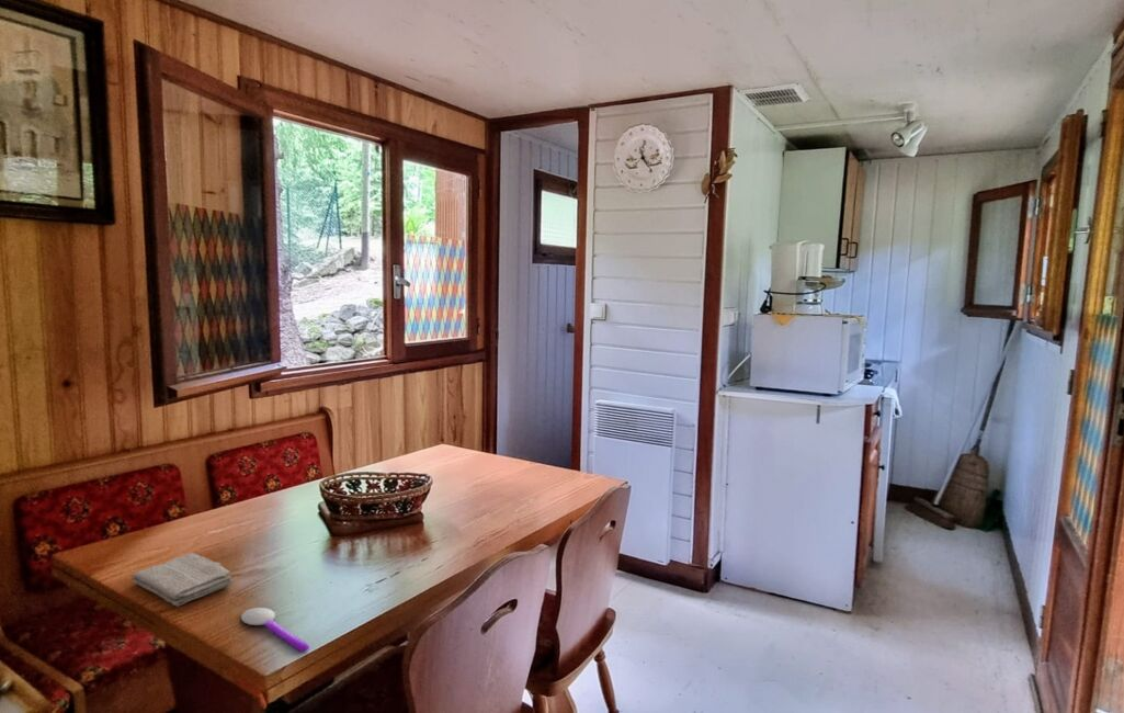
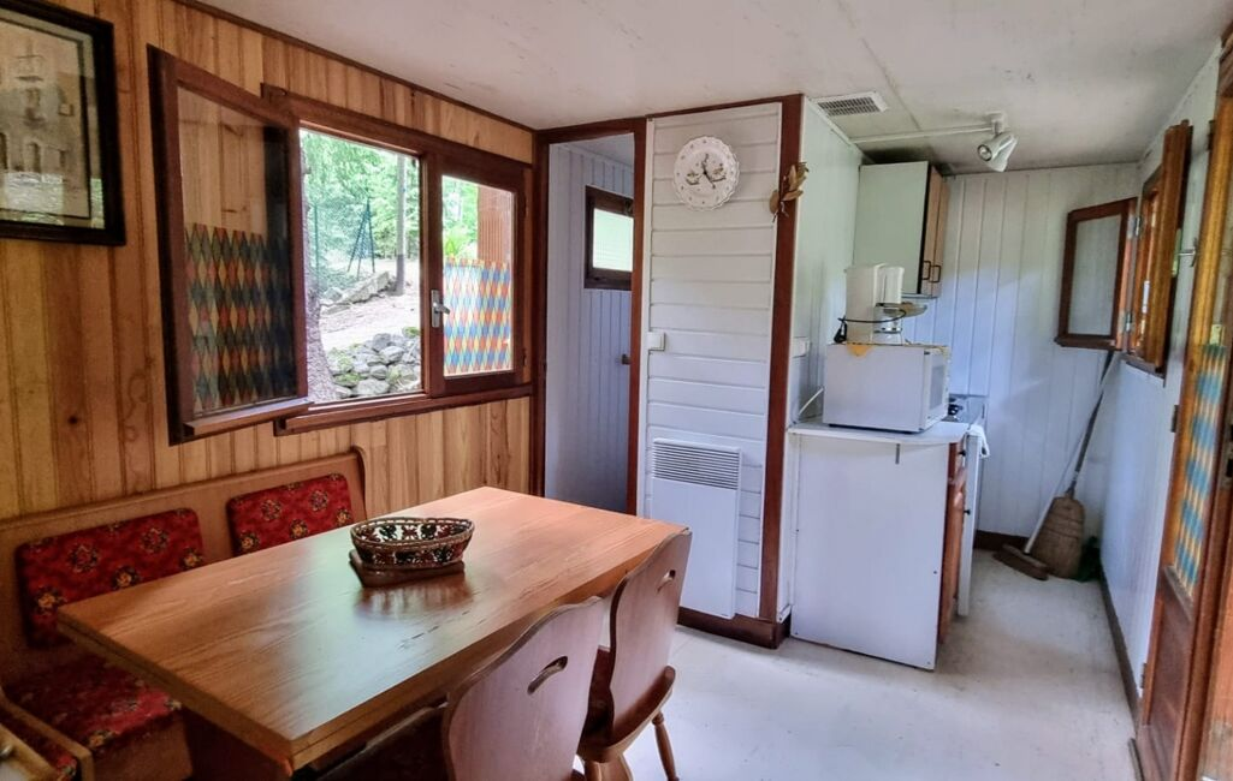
- washcloth [130,552,235,608]
- spoon [240,607,310,653]
